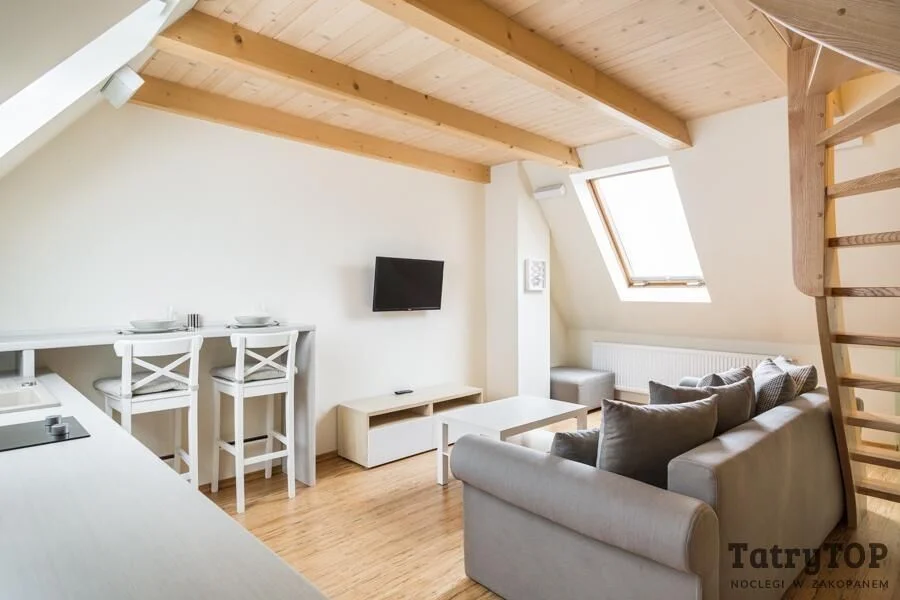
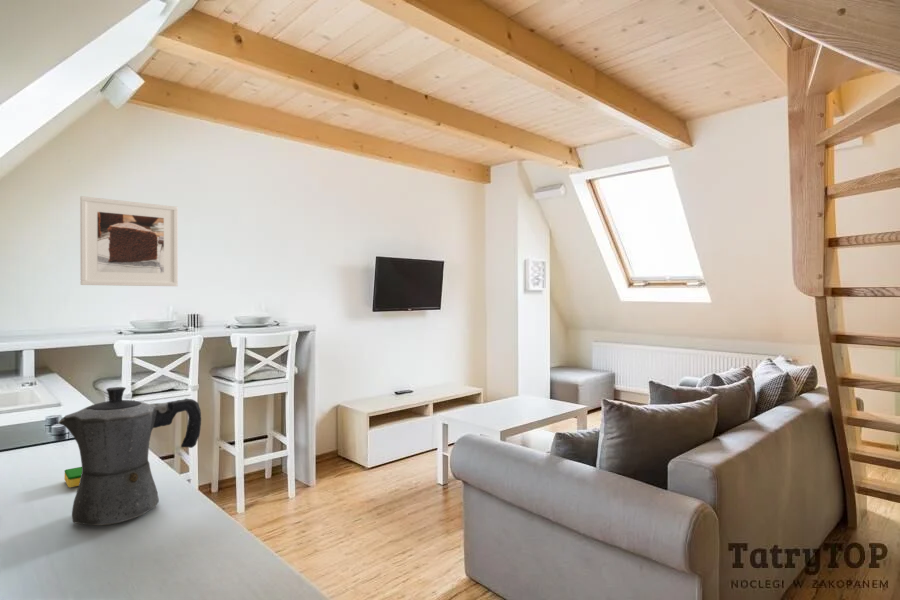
+ moka pot [57,386,202,526]
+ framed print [79,195,179,287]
+ dish sponge [64,466,82,488]
